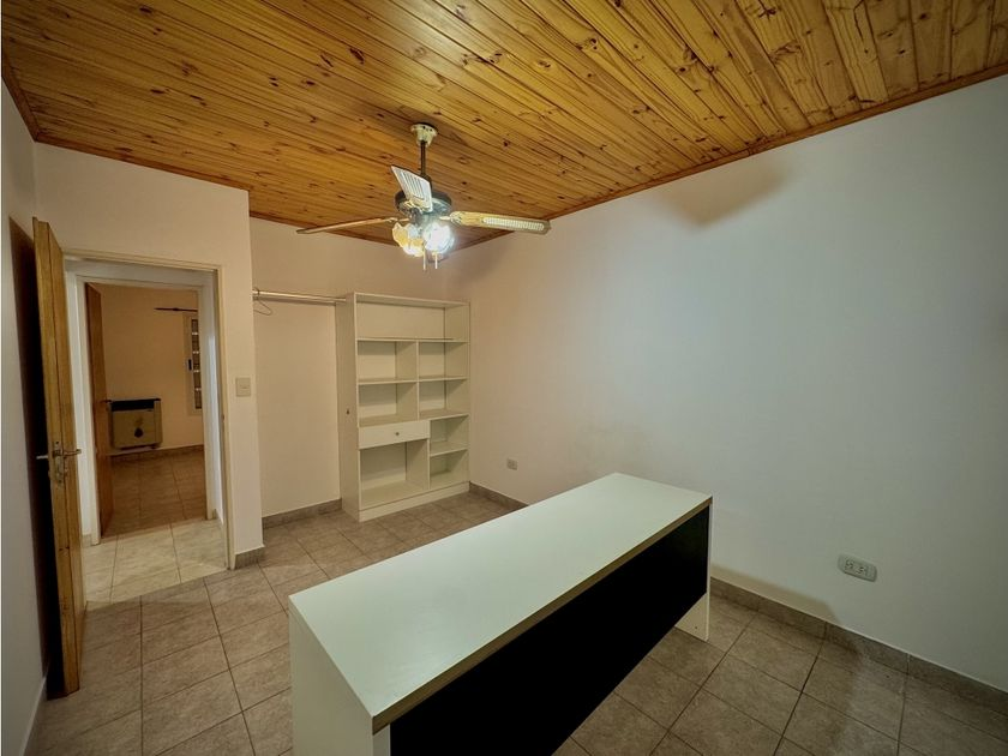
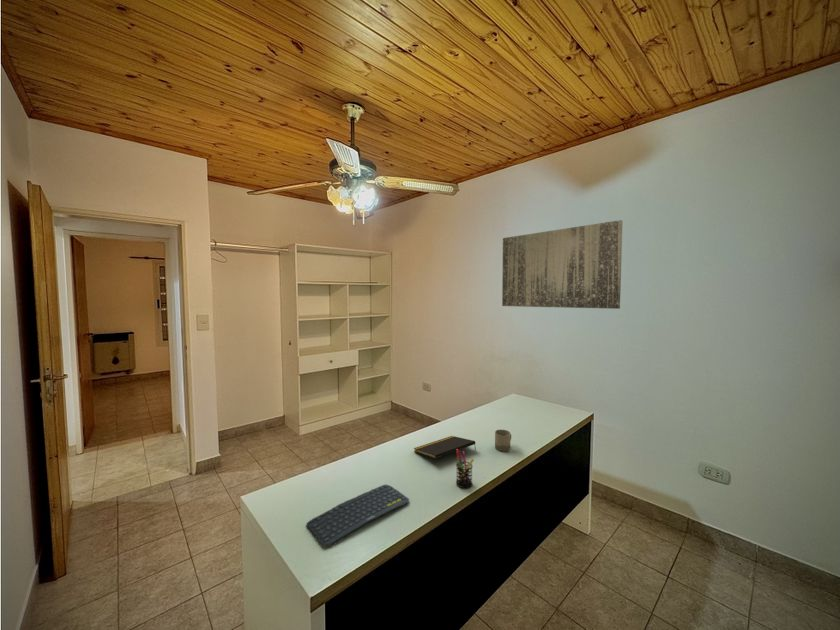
+ pen holder [455,449,475,489]
+ keyboard [305,484,410,549]
+ cup [494,429,512,452]
+ wall art [501,219,624,310]
+ notepad [413,435,477,460]
